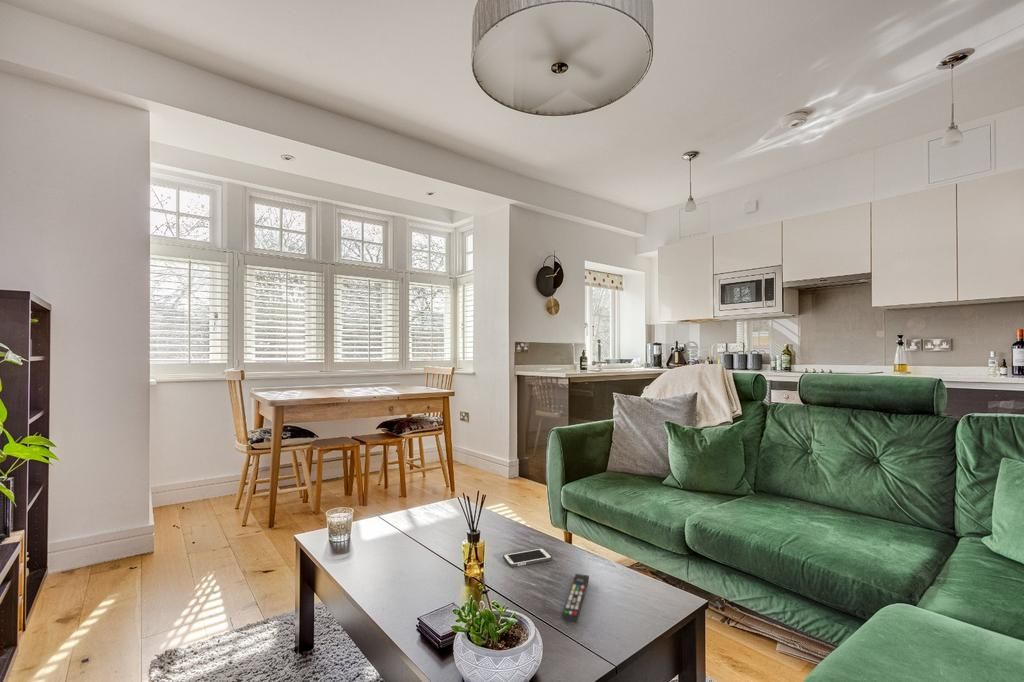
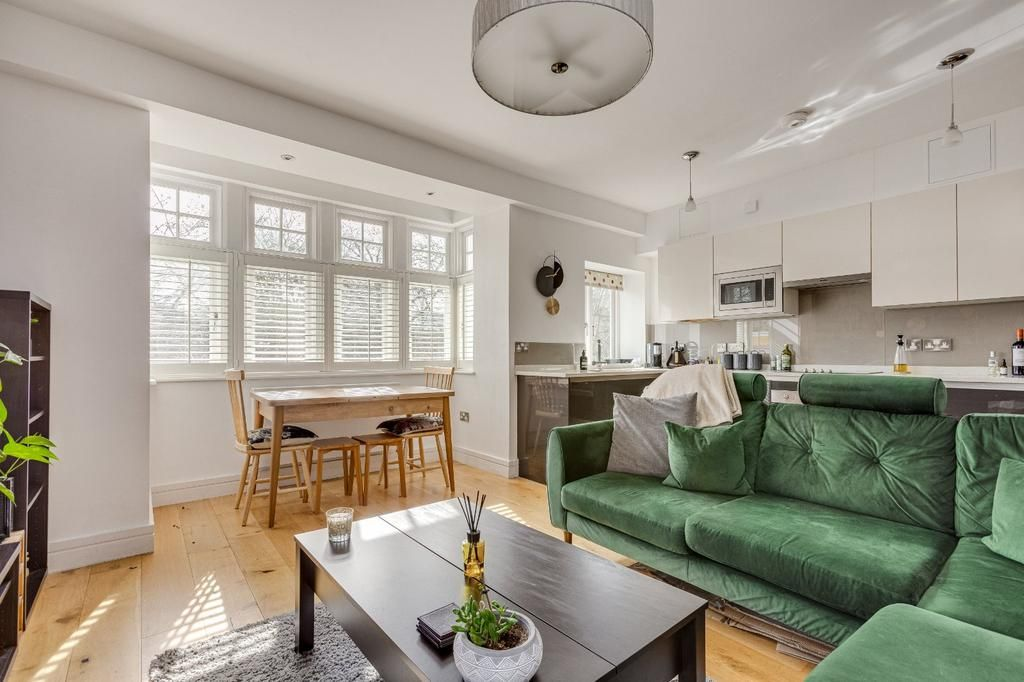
- remote control [561,573,590,623]
- cell phone [502,547,553,568]
